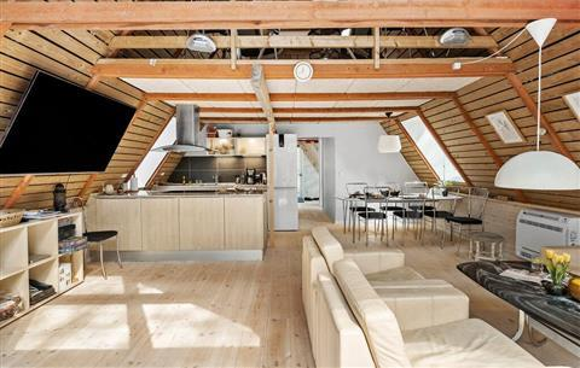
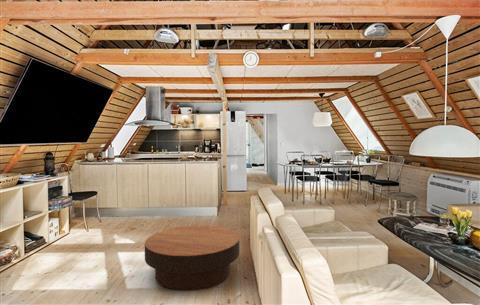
+ coffee table [144,225,240,291]
